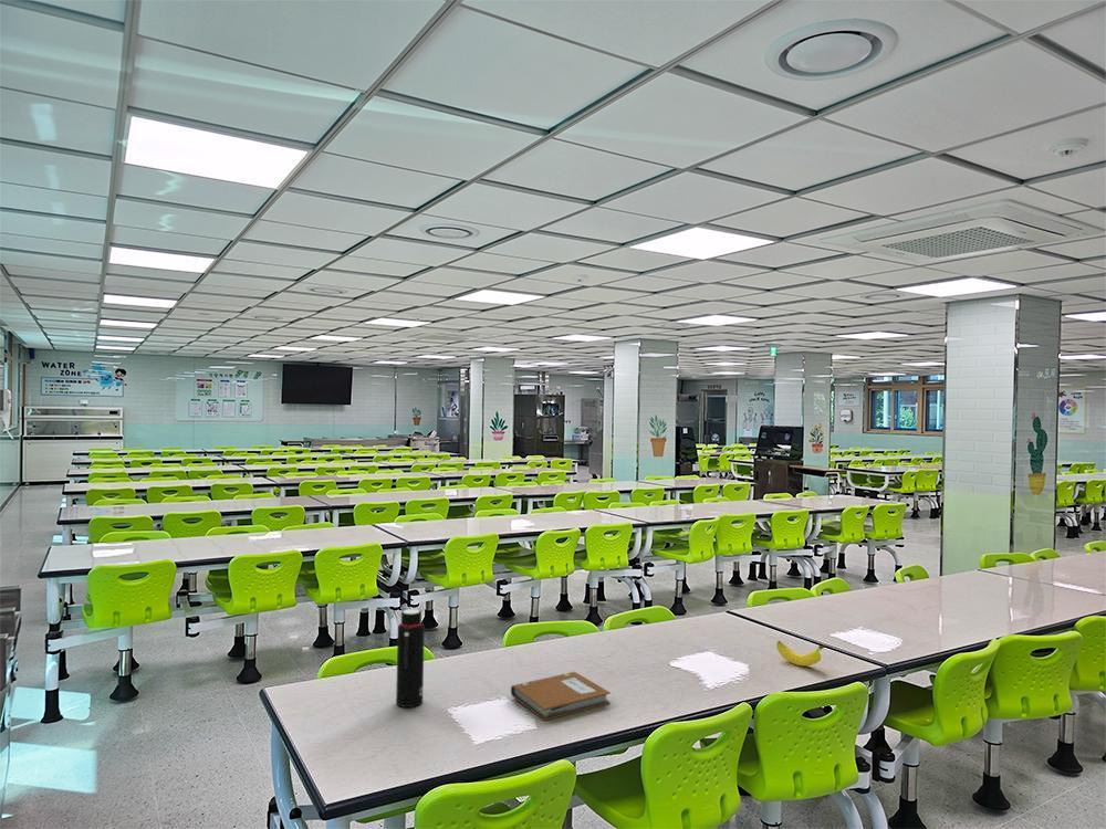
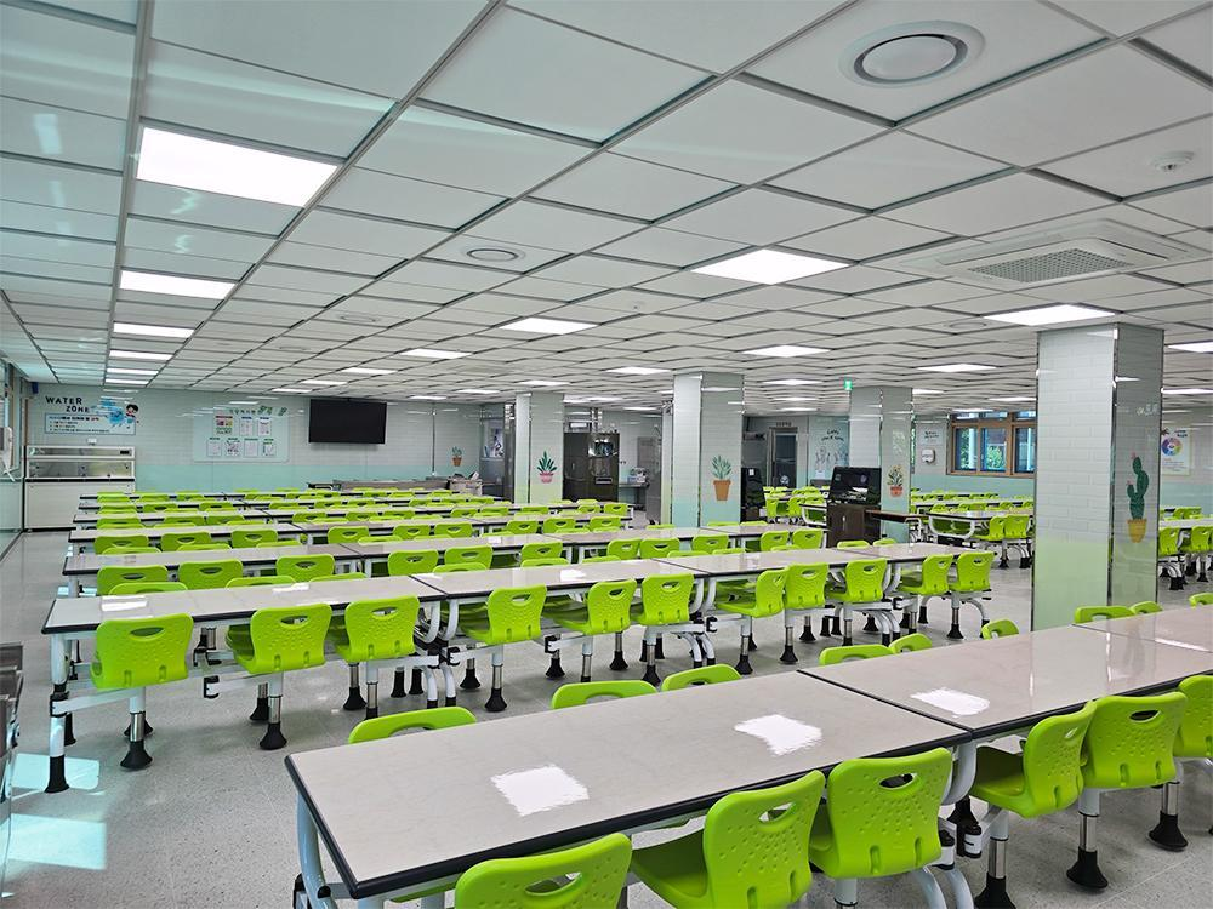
- notebook [510,671,612,722]
- water bottle [395,608,426,709]
- banana [775,640,826,668]
